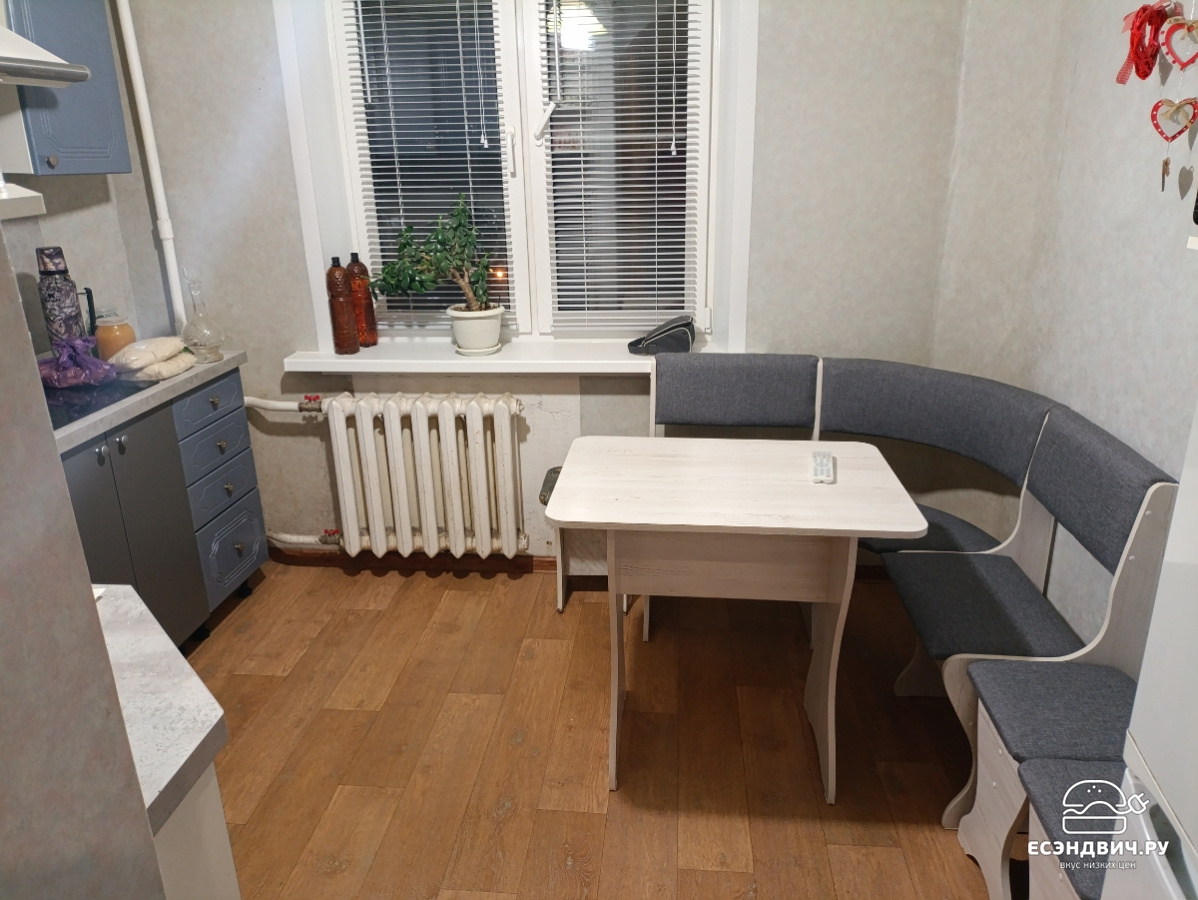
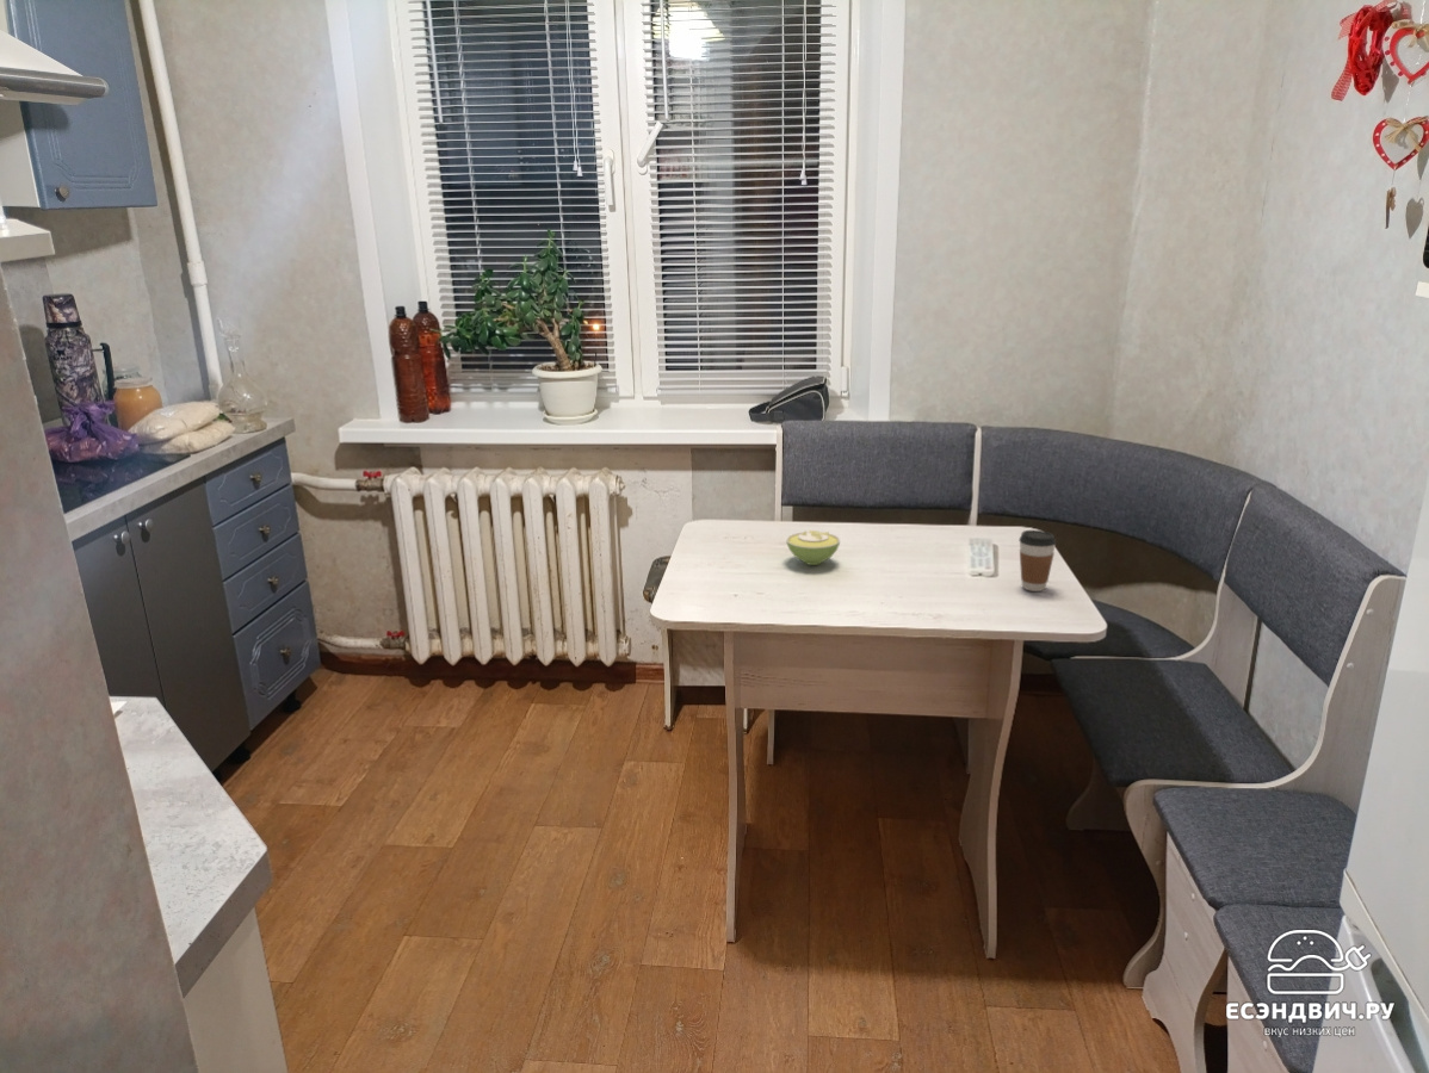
+ sugar bowl [785,529,841,566]
+ coffee cup [1017,529,1057,593]
